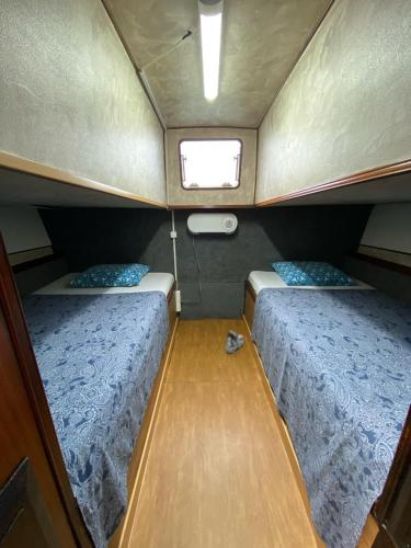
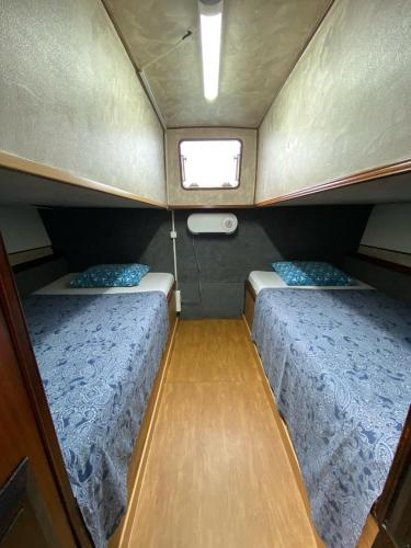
- sneaker [225,330,244,354]
